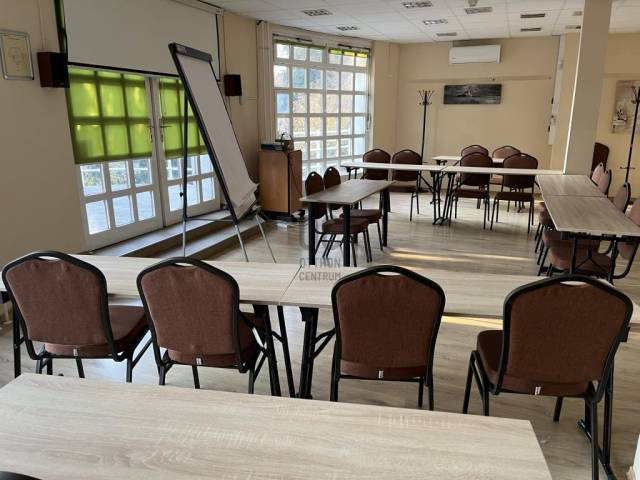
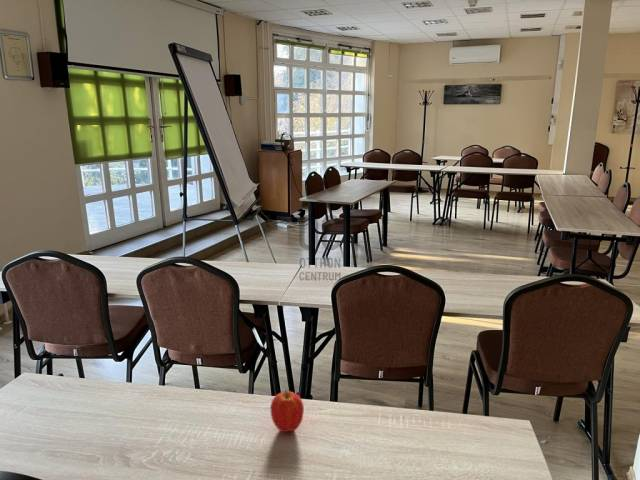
+ apple [270,389,305,433]
